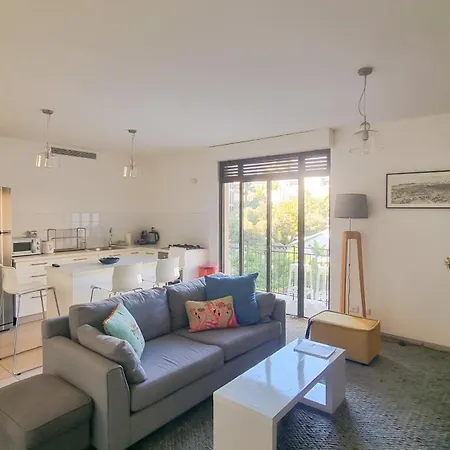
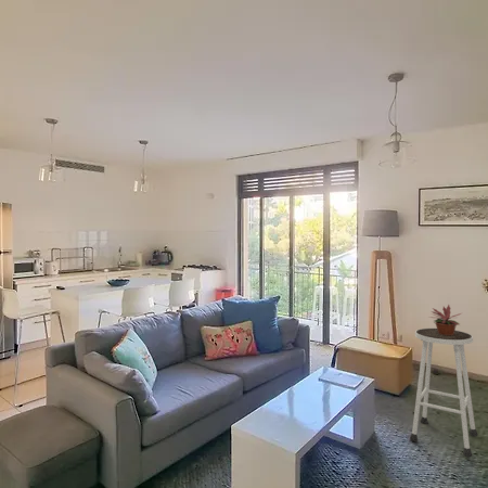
+ stool [409,328,479,458]
+ potted plant [427,304,462,335]
